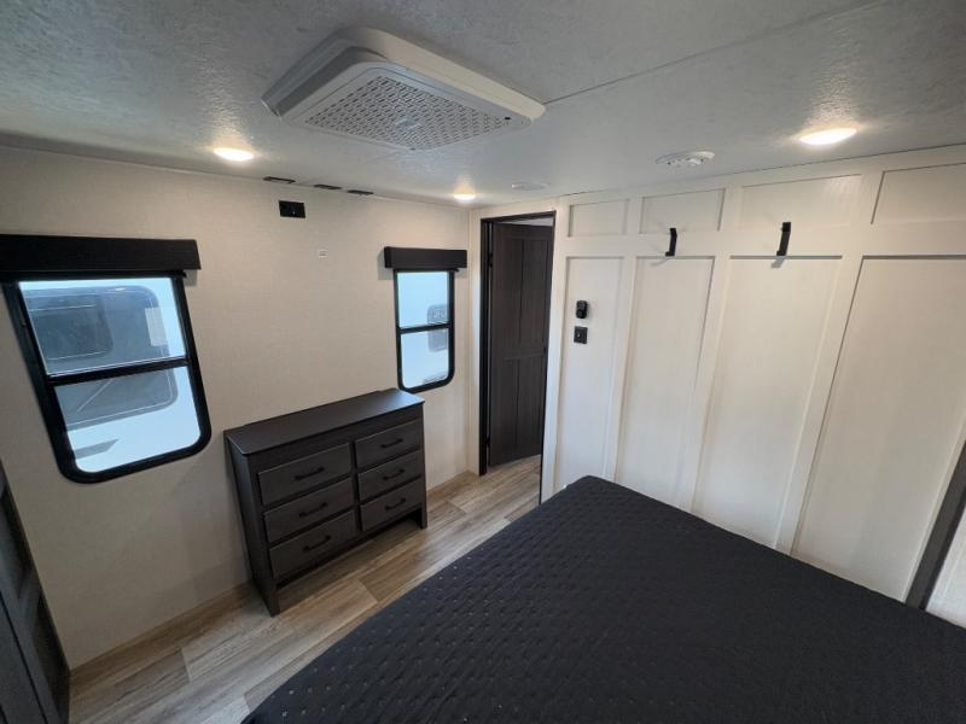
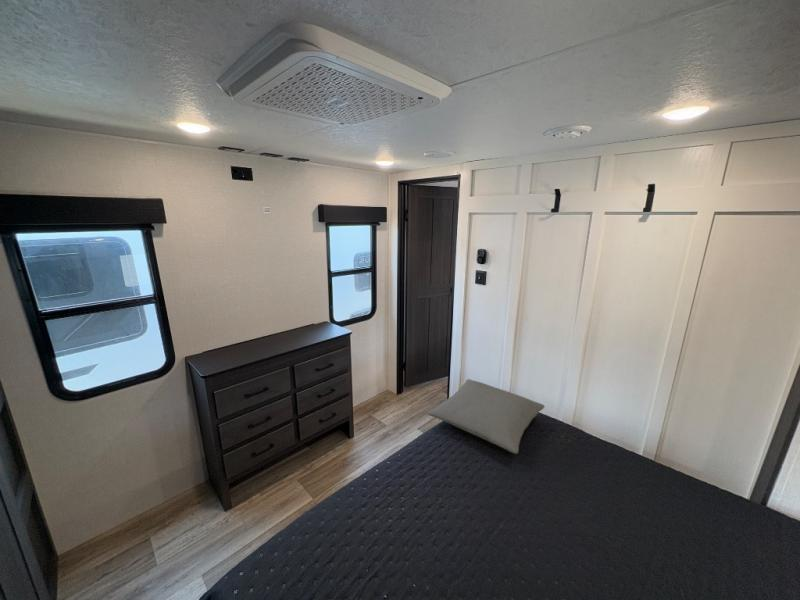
+ pillow [426,378,546,455]
